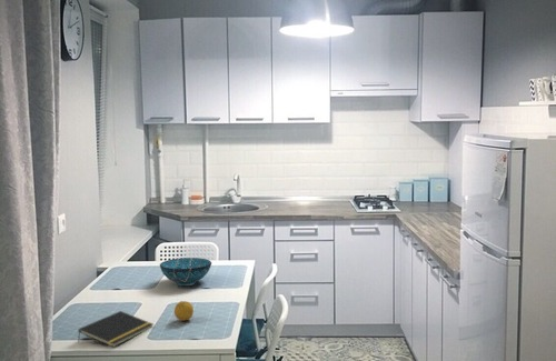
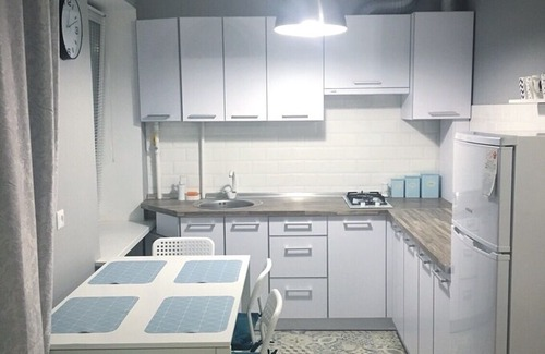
- notepad [77,310,153,348]
- fruit [173,300,195,322]
- decorative bowl [159,257,212,287]
